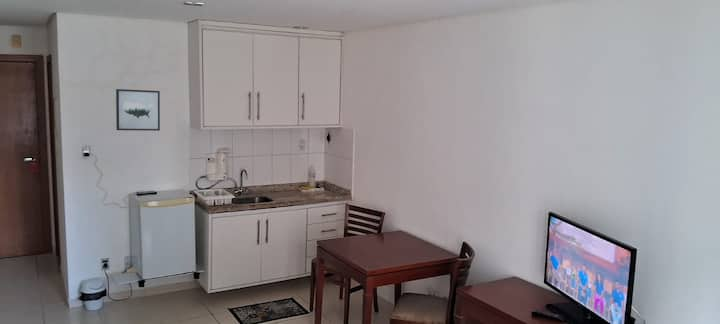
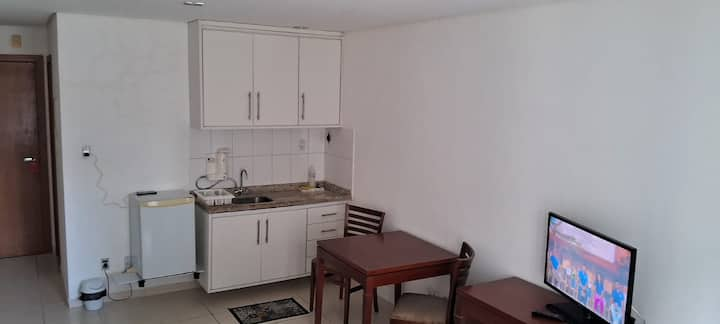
- wall art [115,88,161,132]
